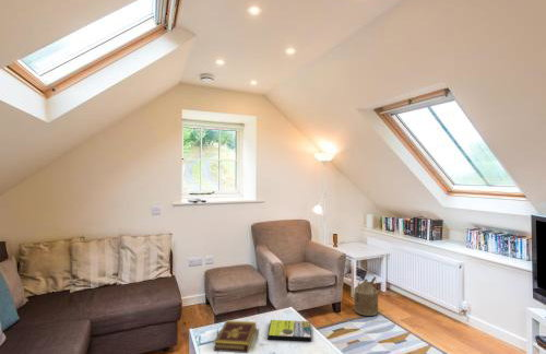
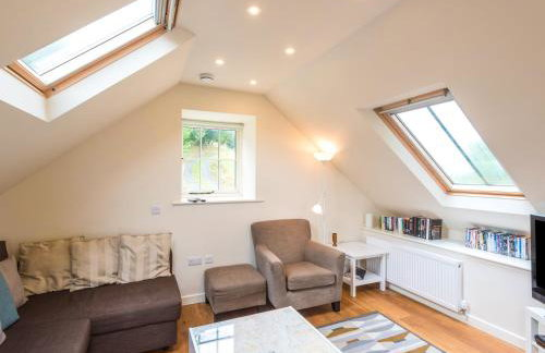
- watering can [353,271,379,317]
- book [213,319,258,354]
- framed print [266,319,312,342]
